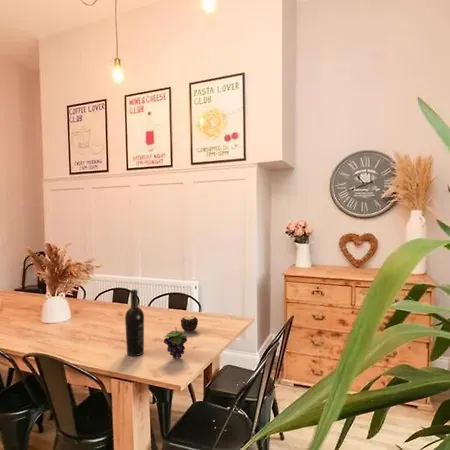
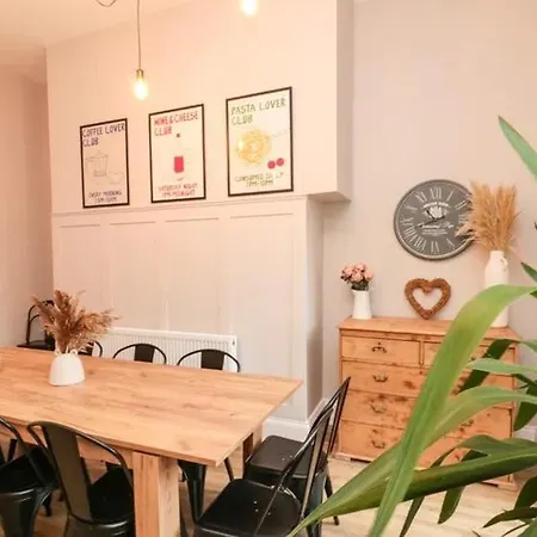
- fruit [162,326,188,360]
- candle [180,315,199,334]
- wine bottle [124,288,145,357]
